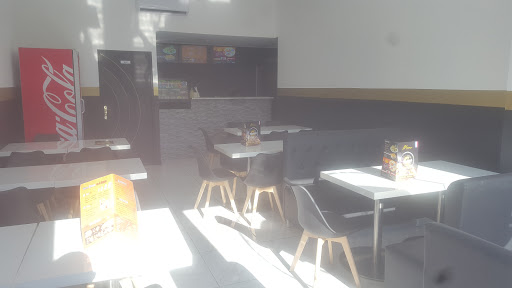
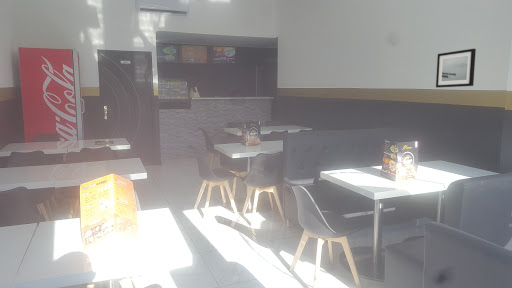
+ wall art [435,48,477,88]
